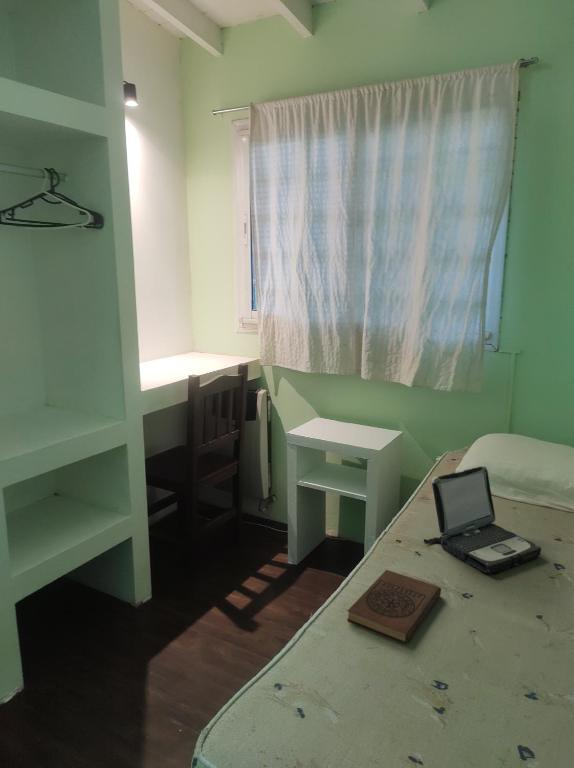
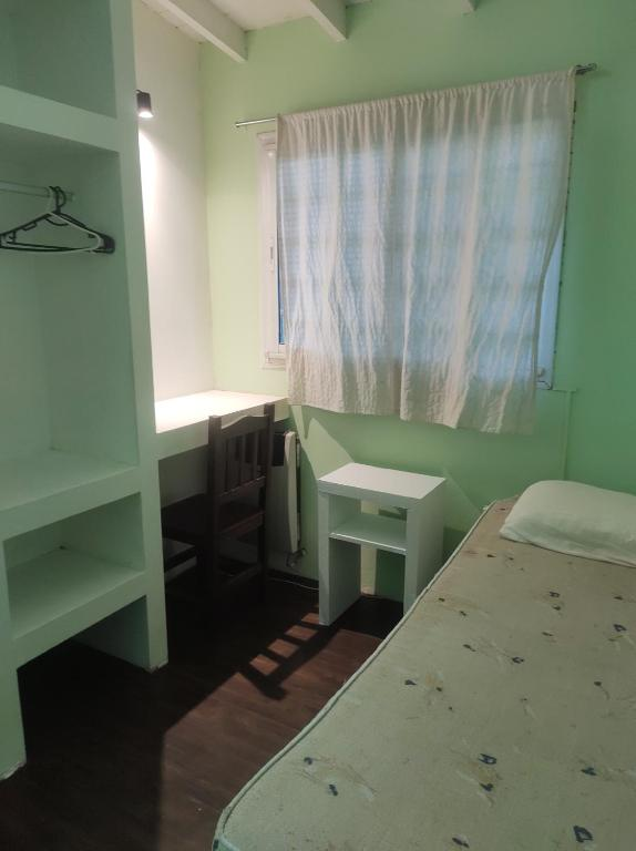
- book [346,569,442,644]
- laptop [423,465,542,575]
